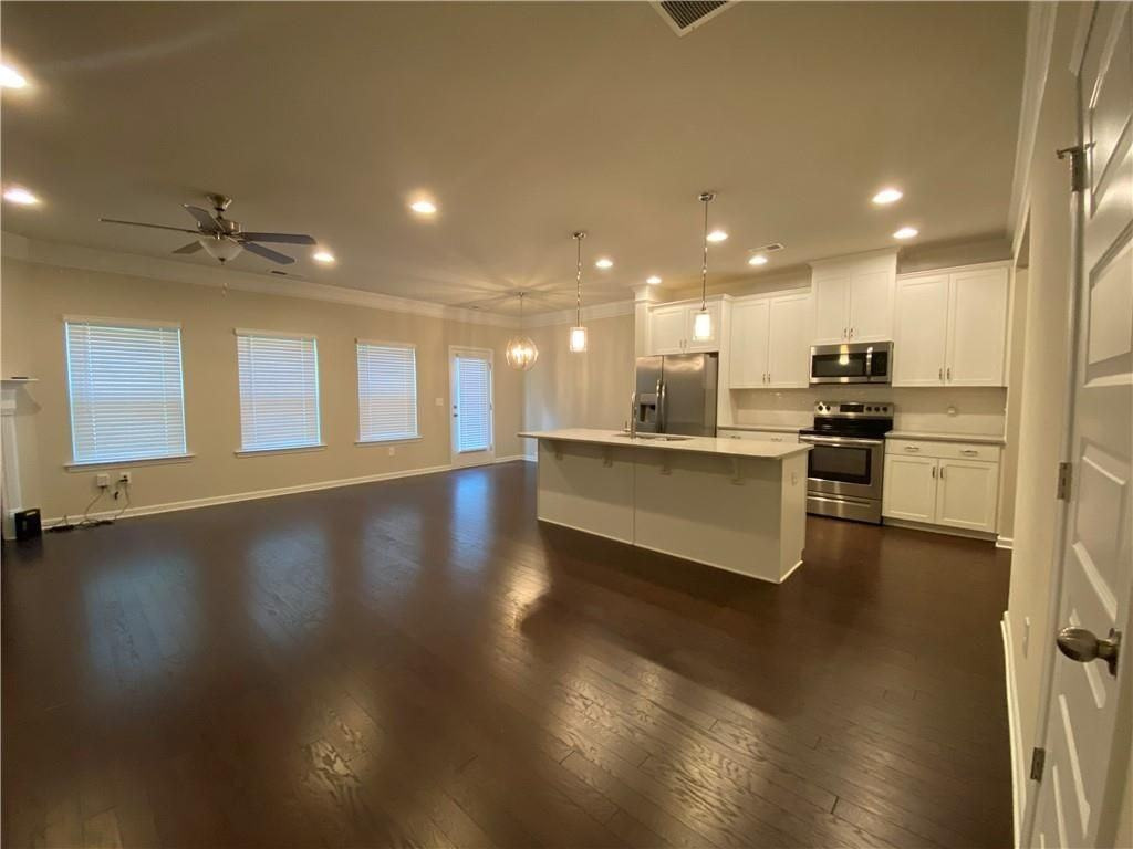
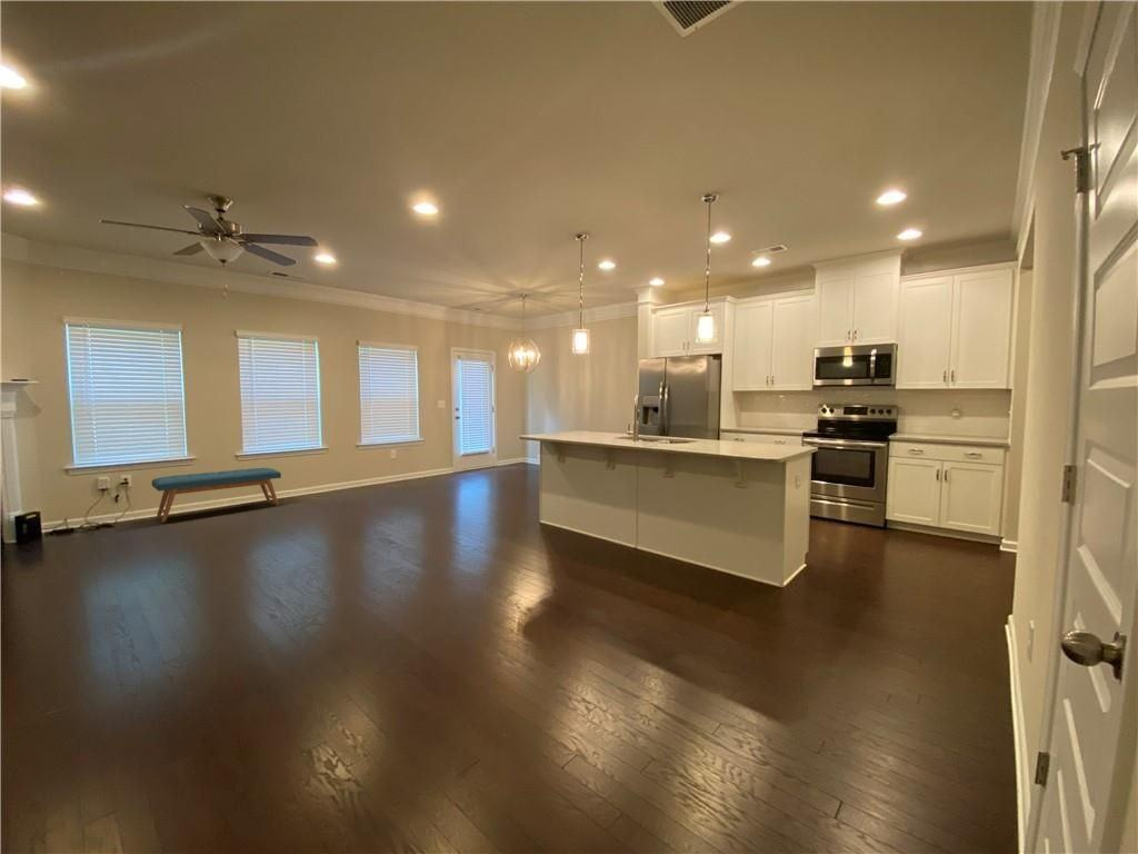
+ bench [151,467,282,524]
